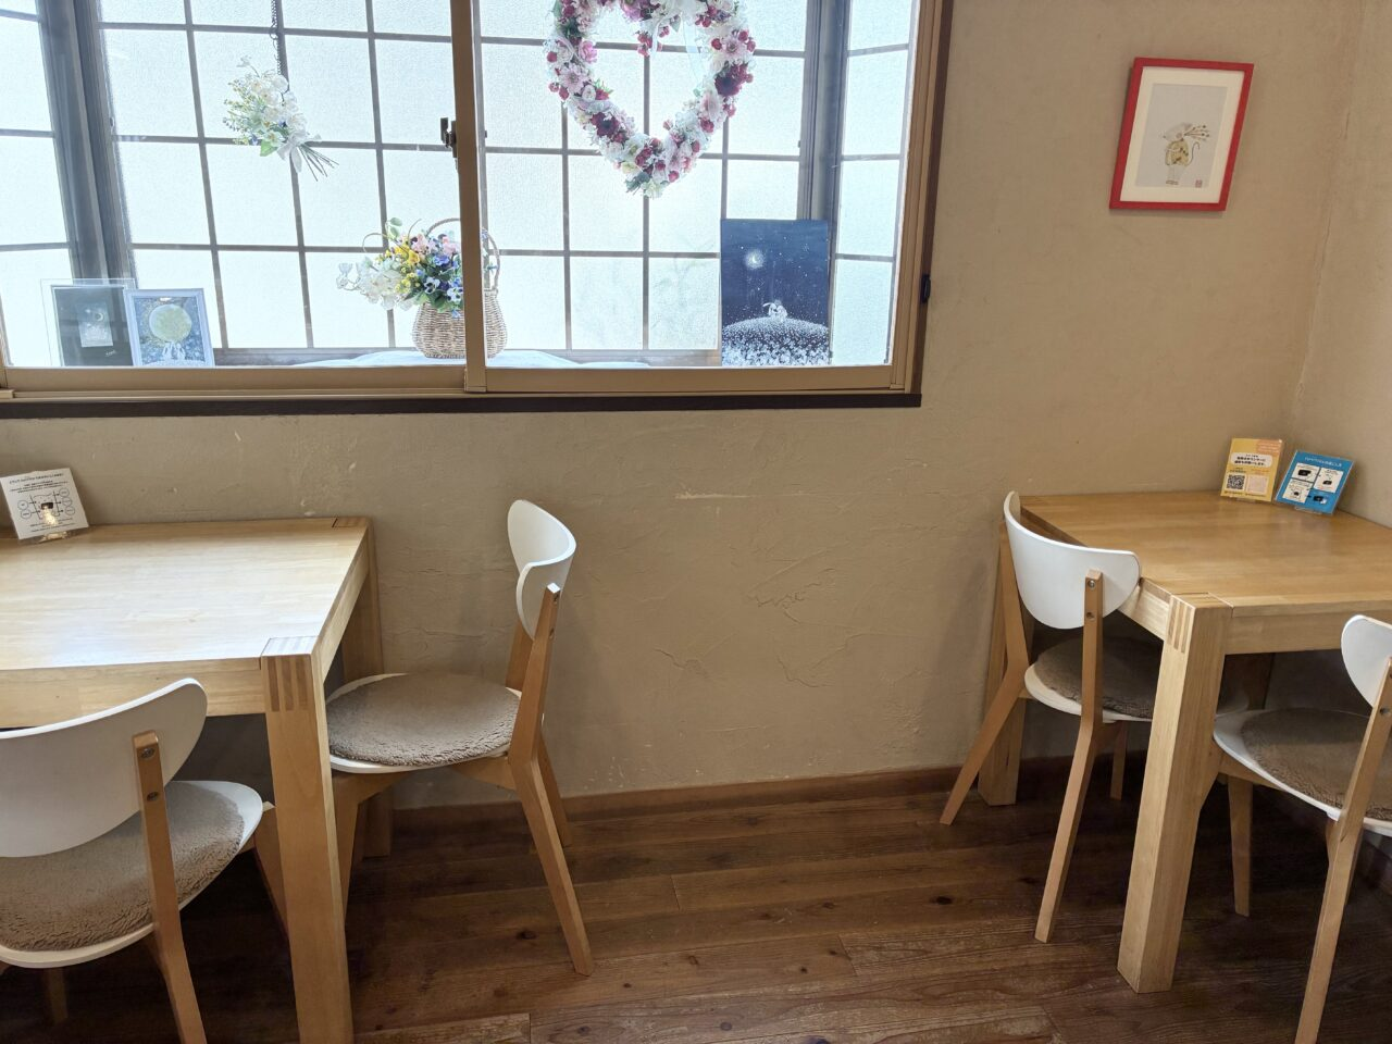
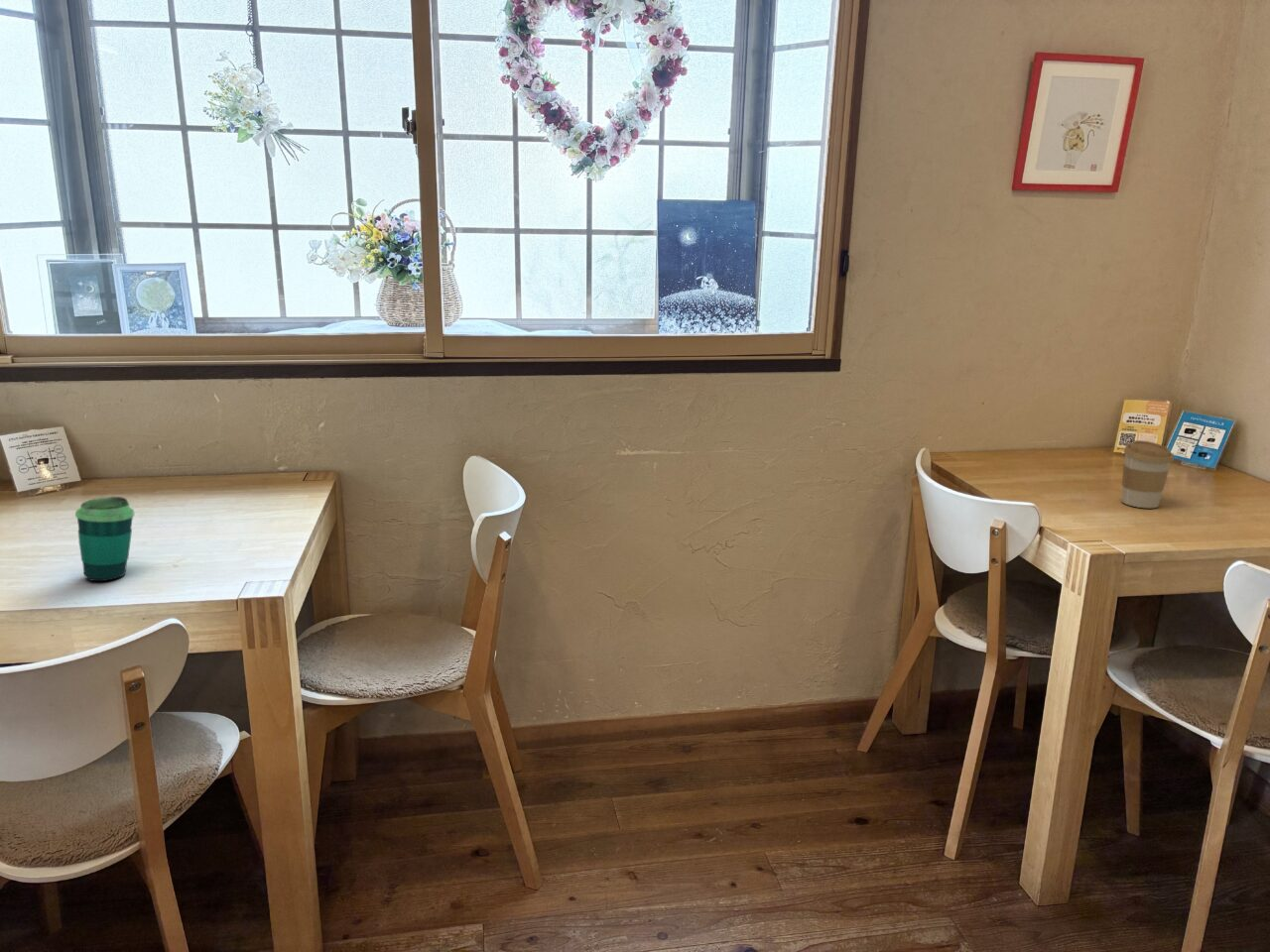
+ cup [74,496,136,582]
+ coffee cup [1120,439,1175,509]
